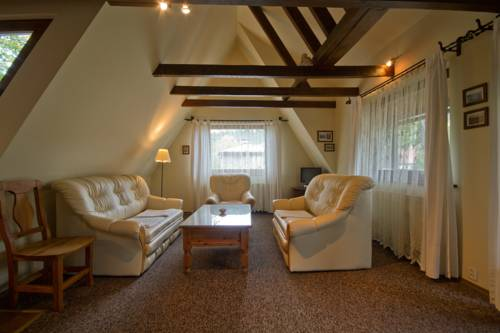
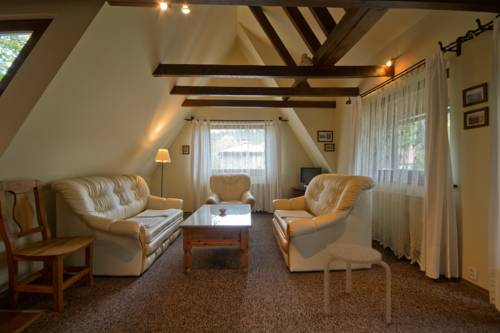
+ stool [323,243,392,325]
